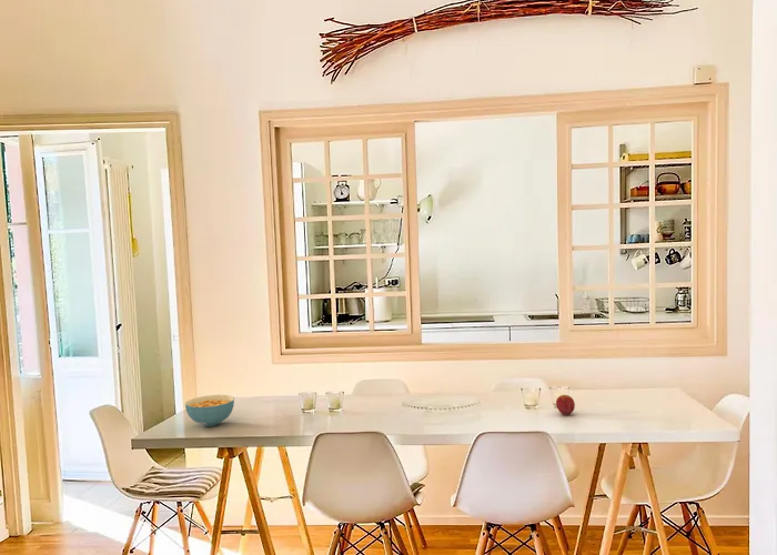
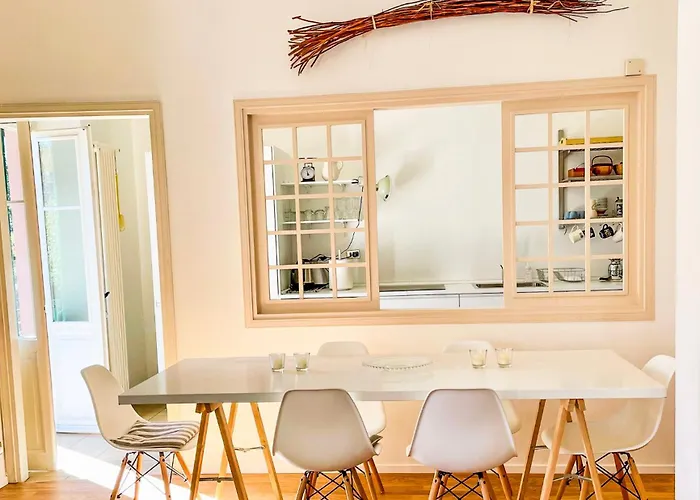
- cereal bowl [184,394,235,427]
- fruit [555,394,576,416]
